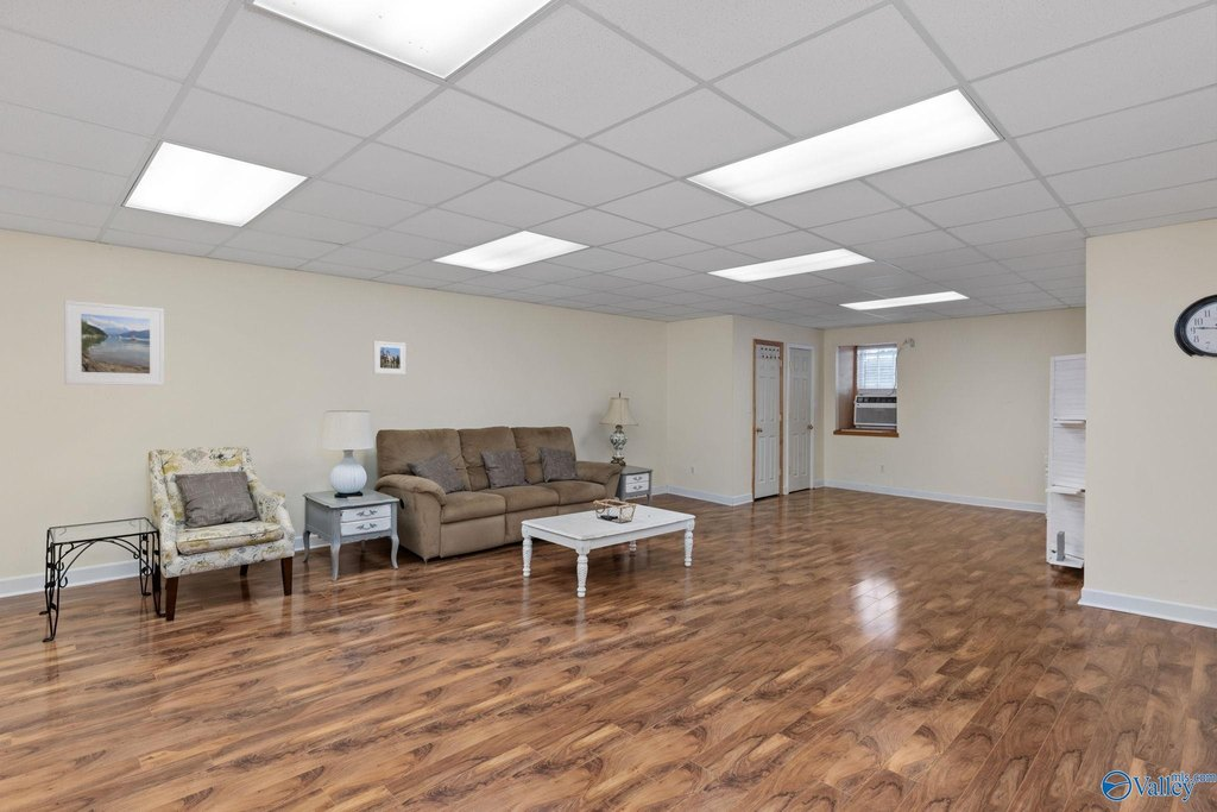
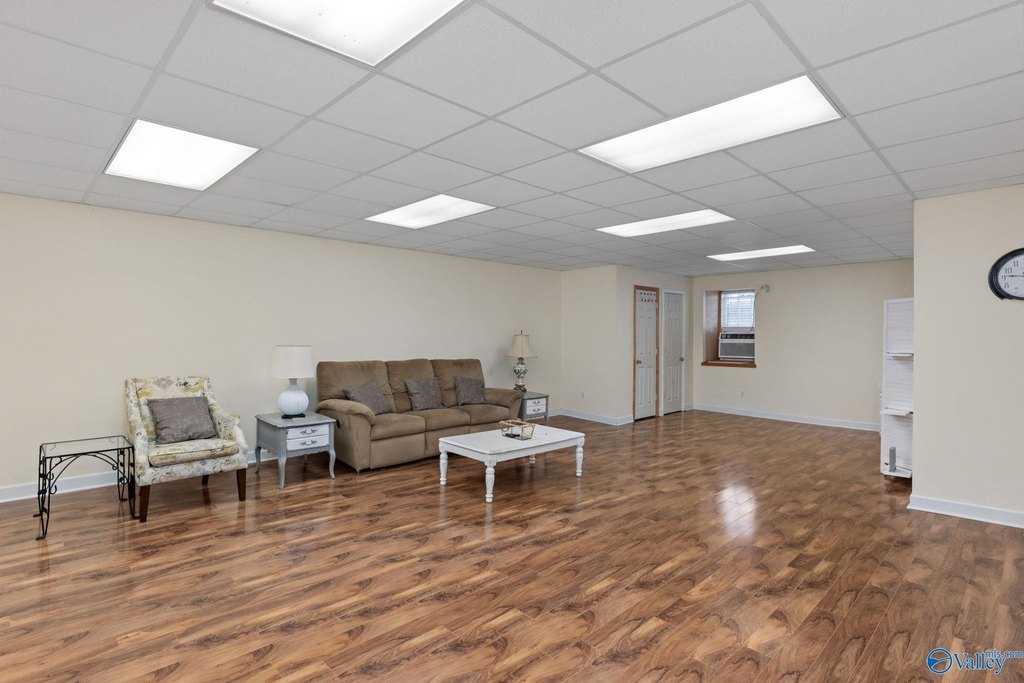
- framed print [372,340,408,376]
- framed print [63,300,165,386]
